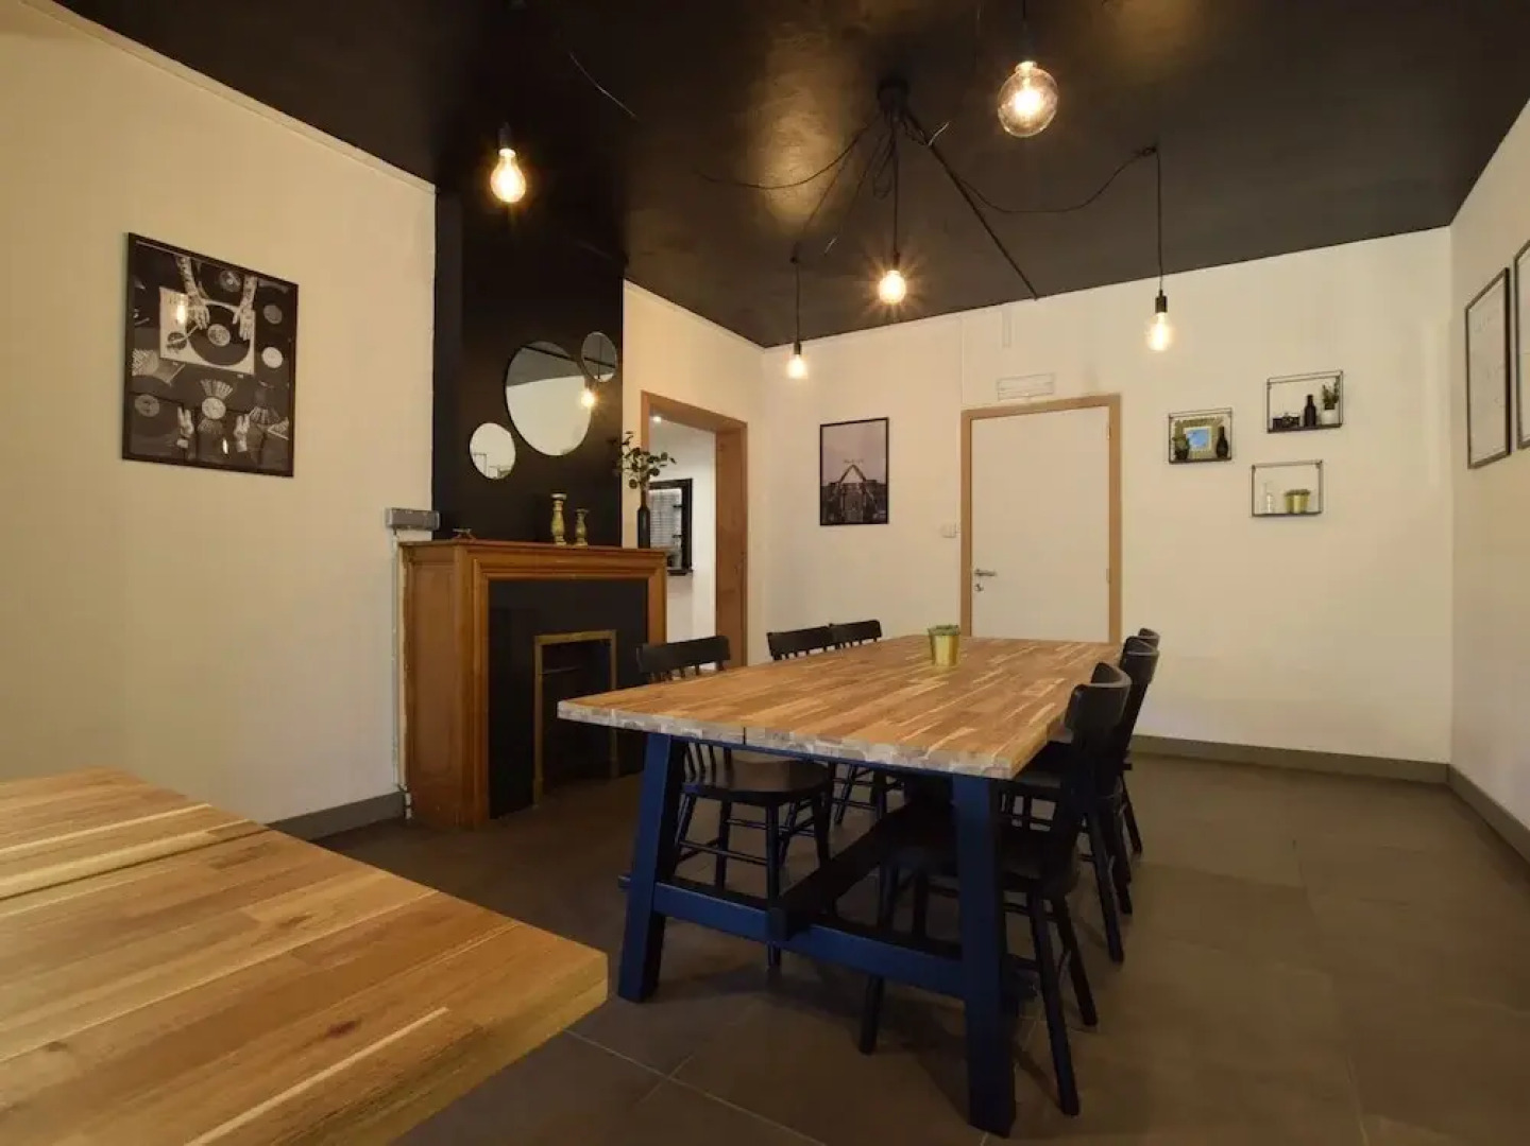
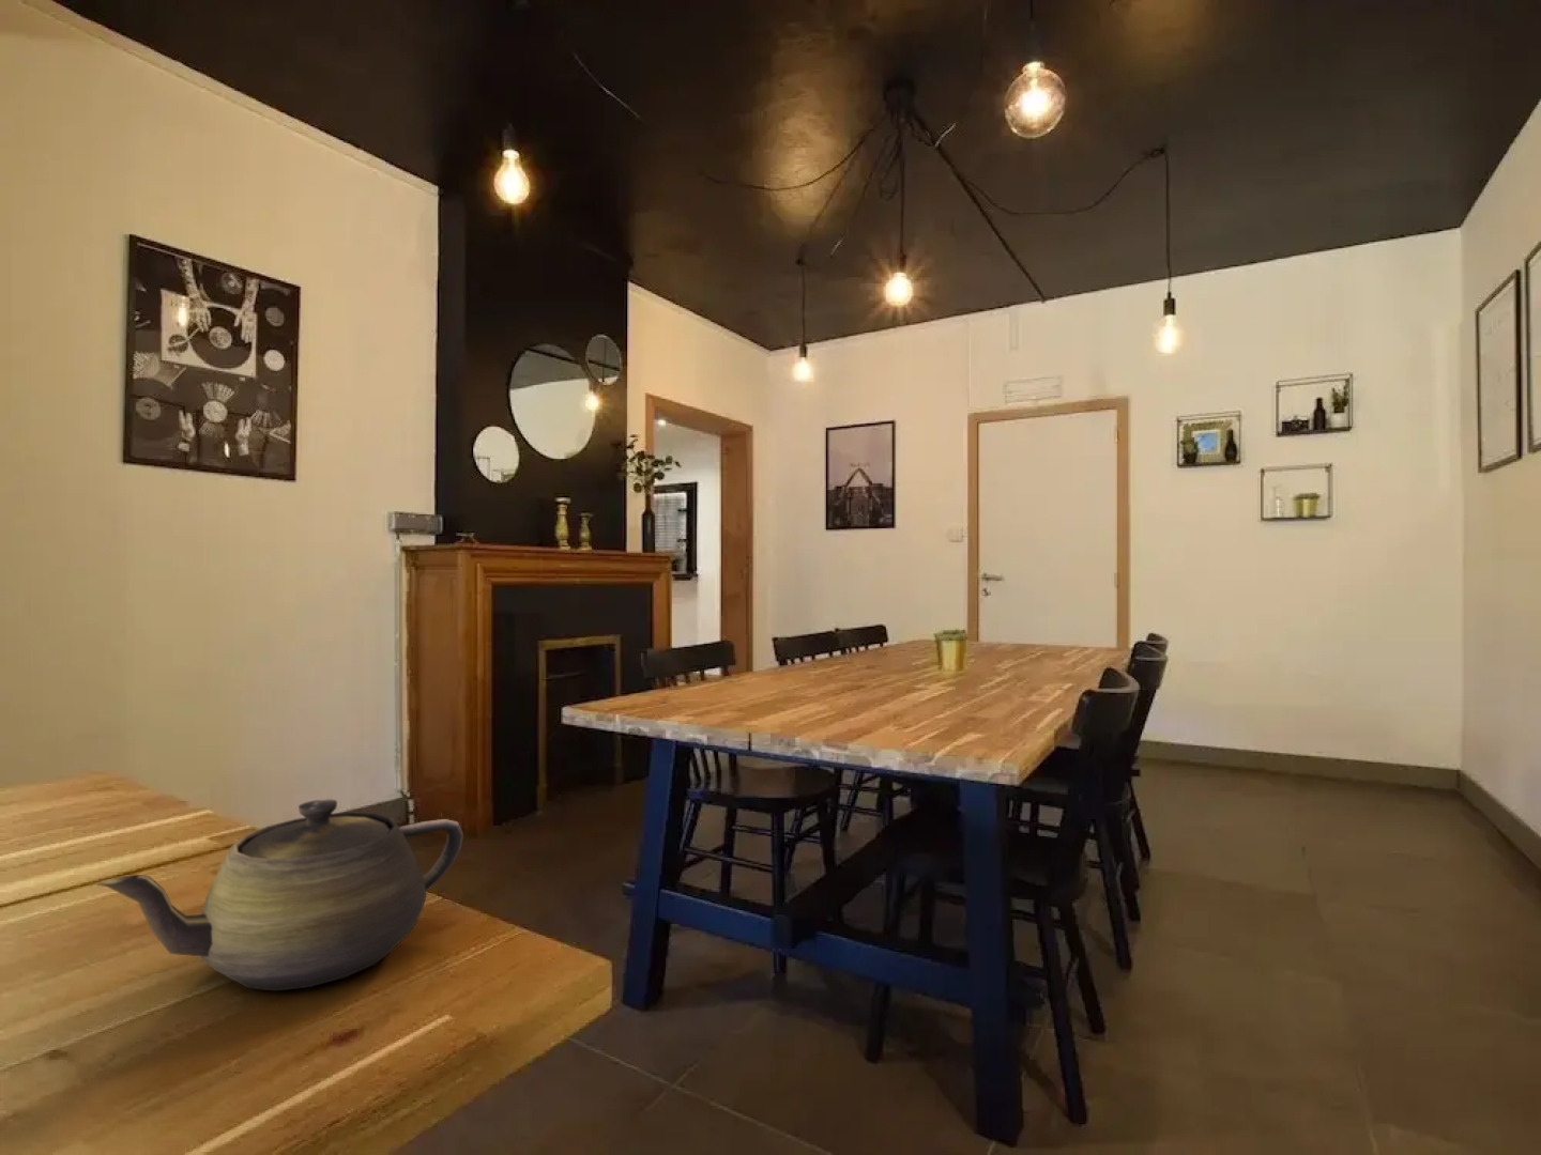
+ teapot [95,798,465,992]
